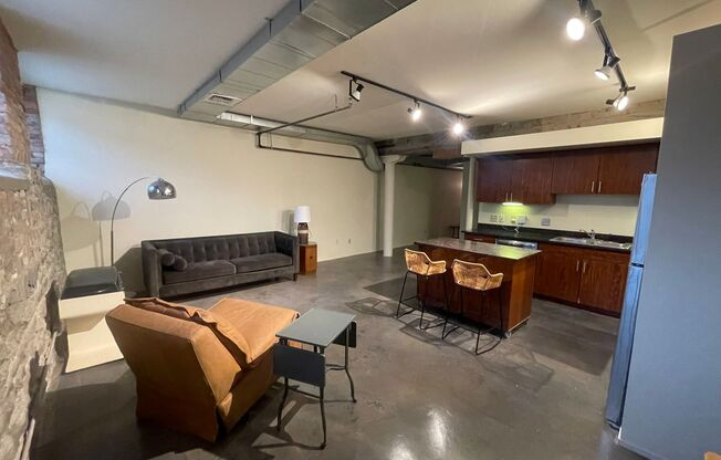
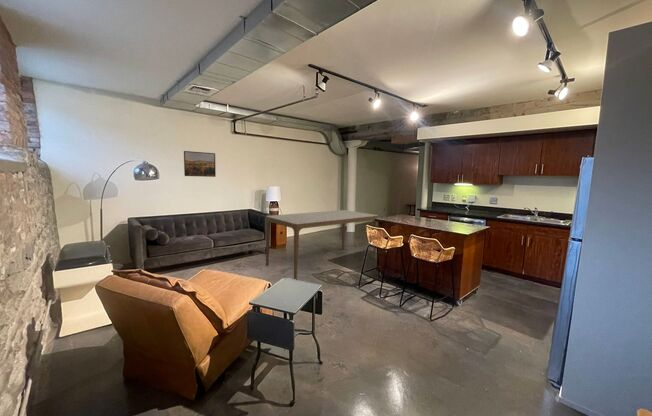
+ dining table [265,209,379,281]
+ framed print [183,150,217,178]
